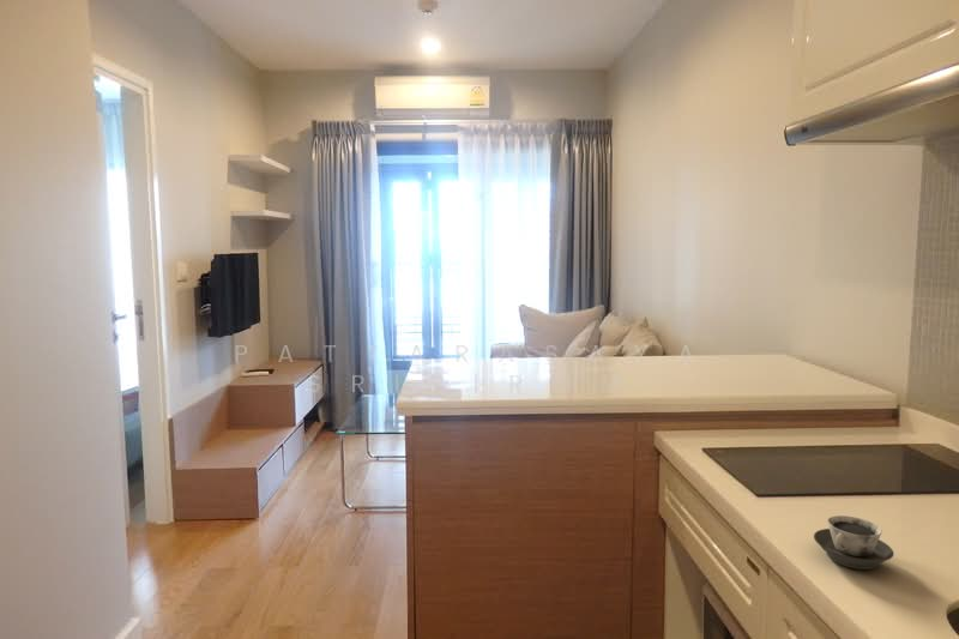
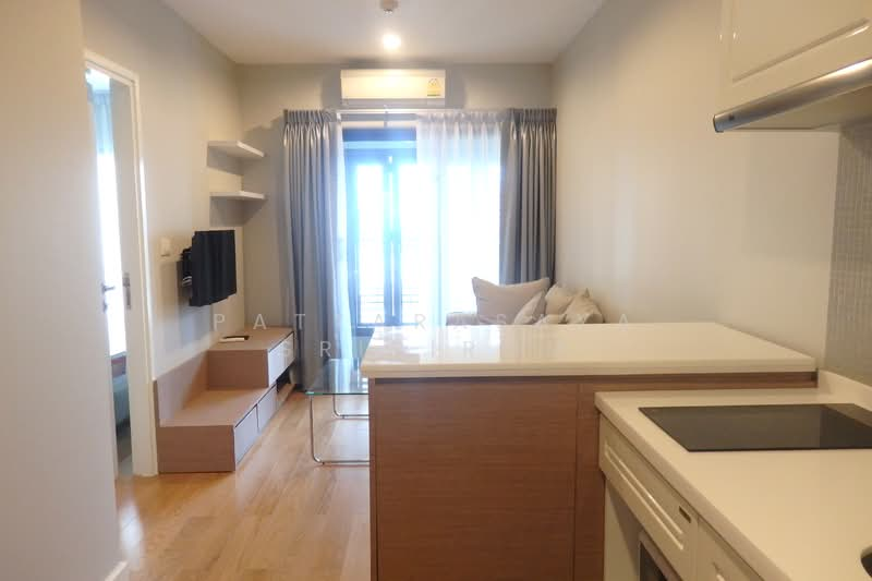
- cup [813,514,895,571]
